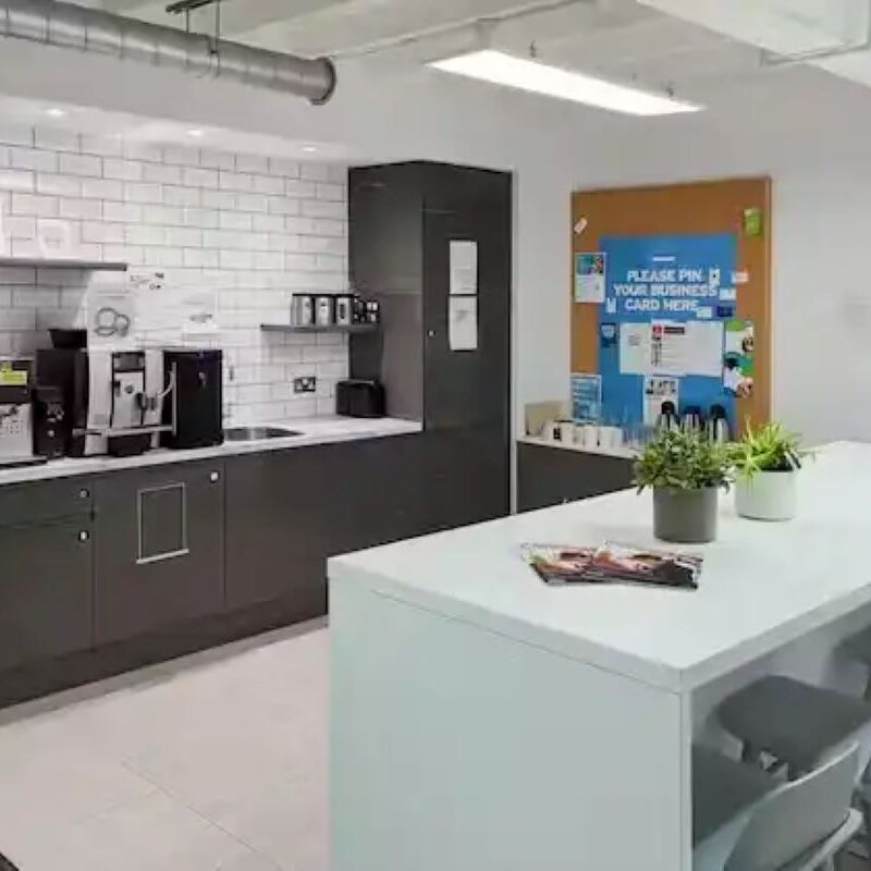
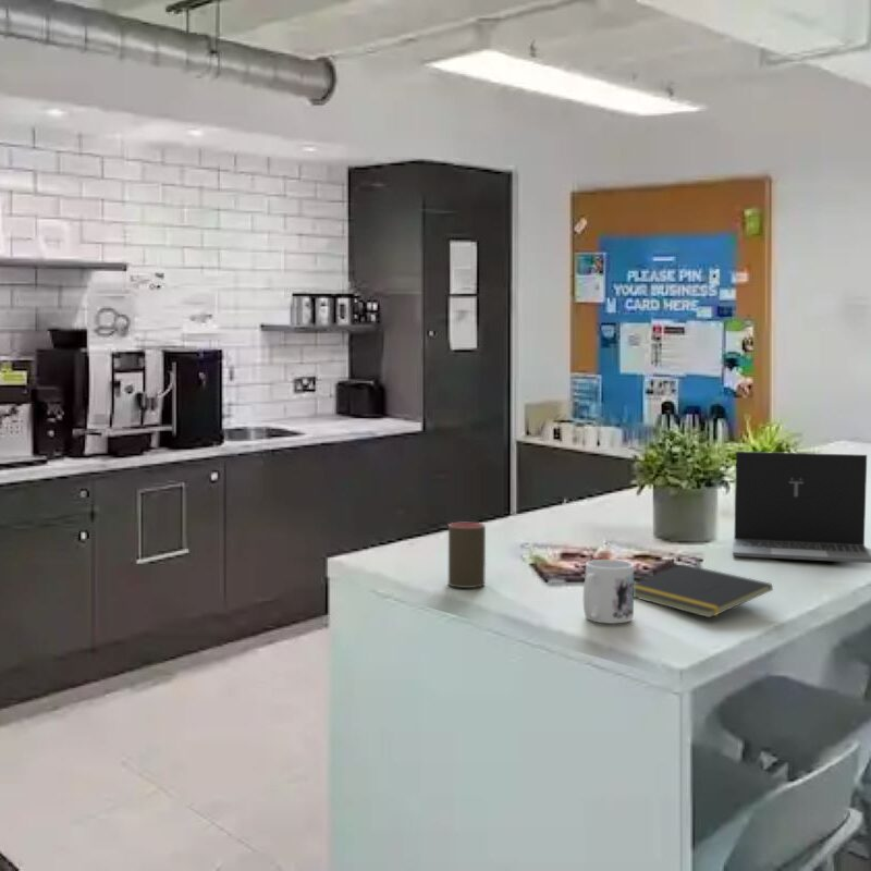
+ notepad [634,563,773,619]
+ mug [582,559,635,625]
+ cup [447,522,487,589]
+ laptop [732,451,871,564]
